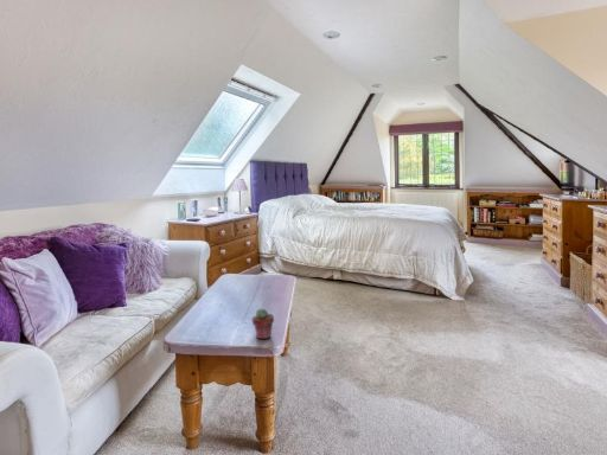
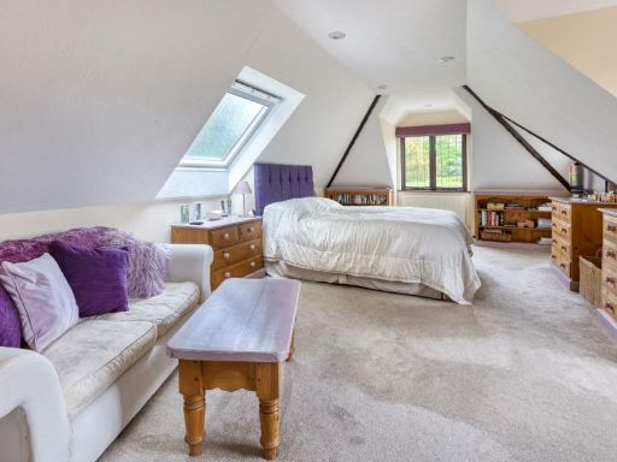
- potted succulent [251,308,275,340]
